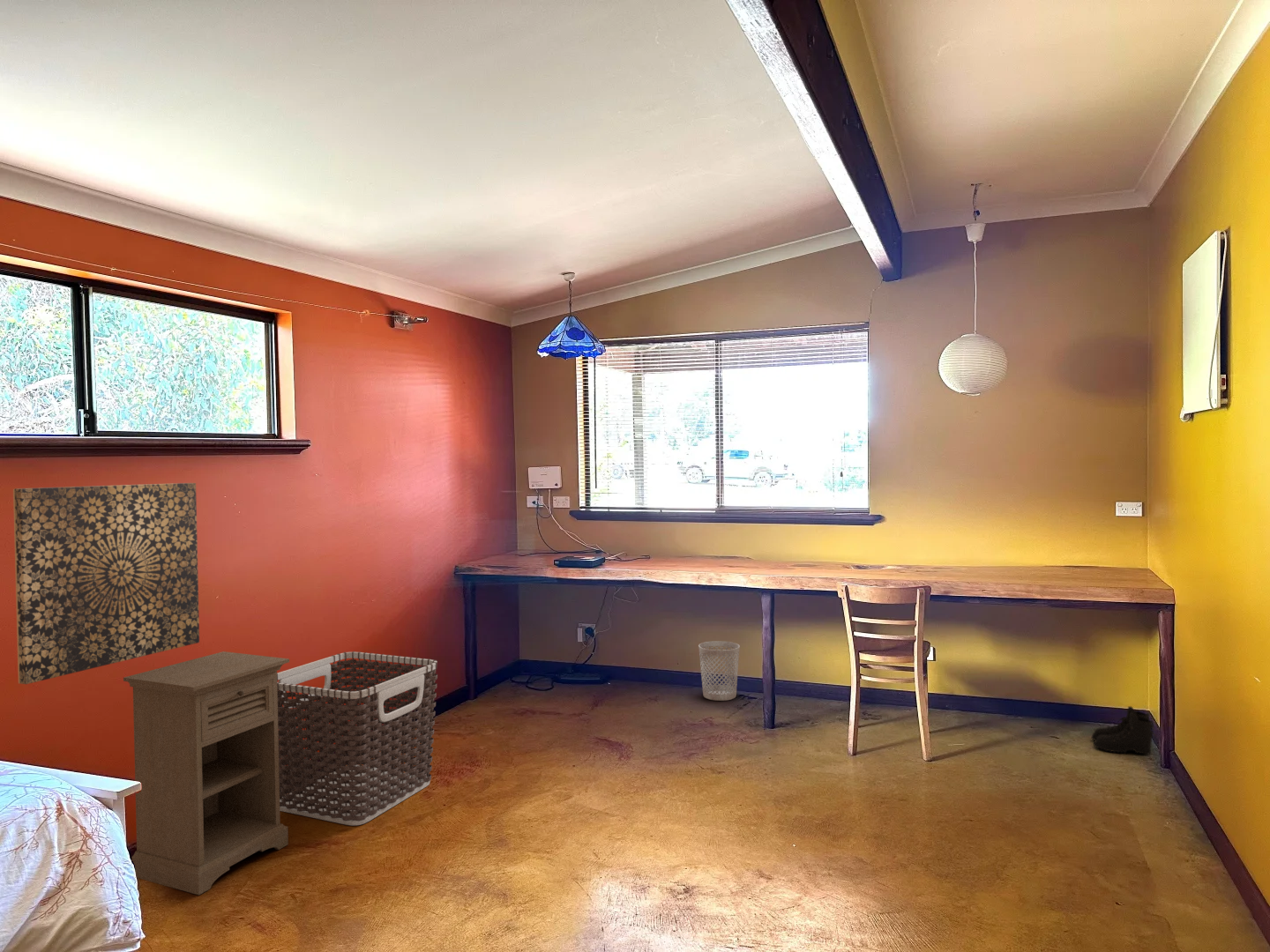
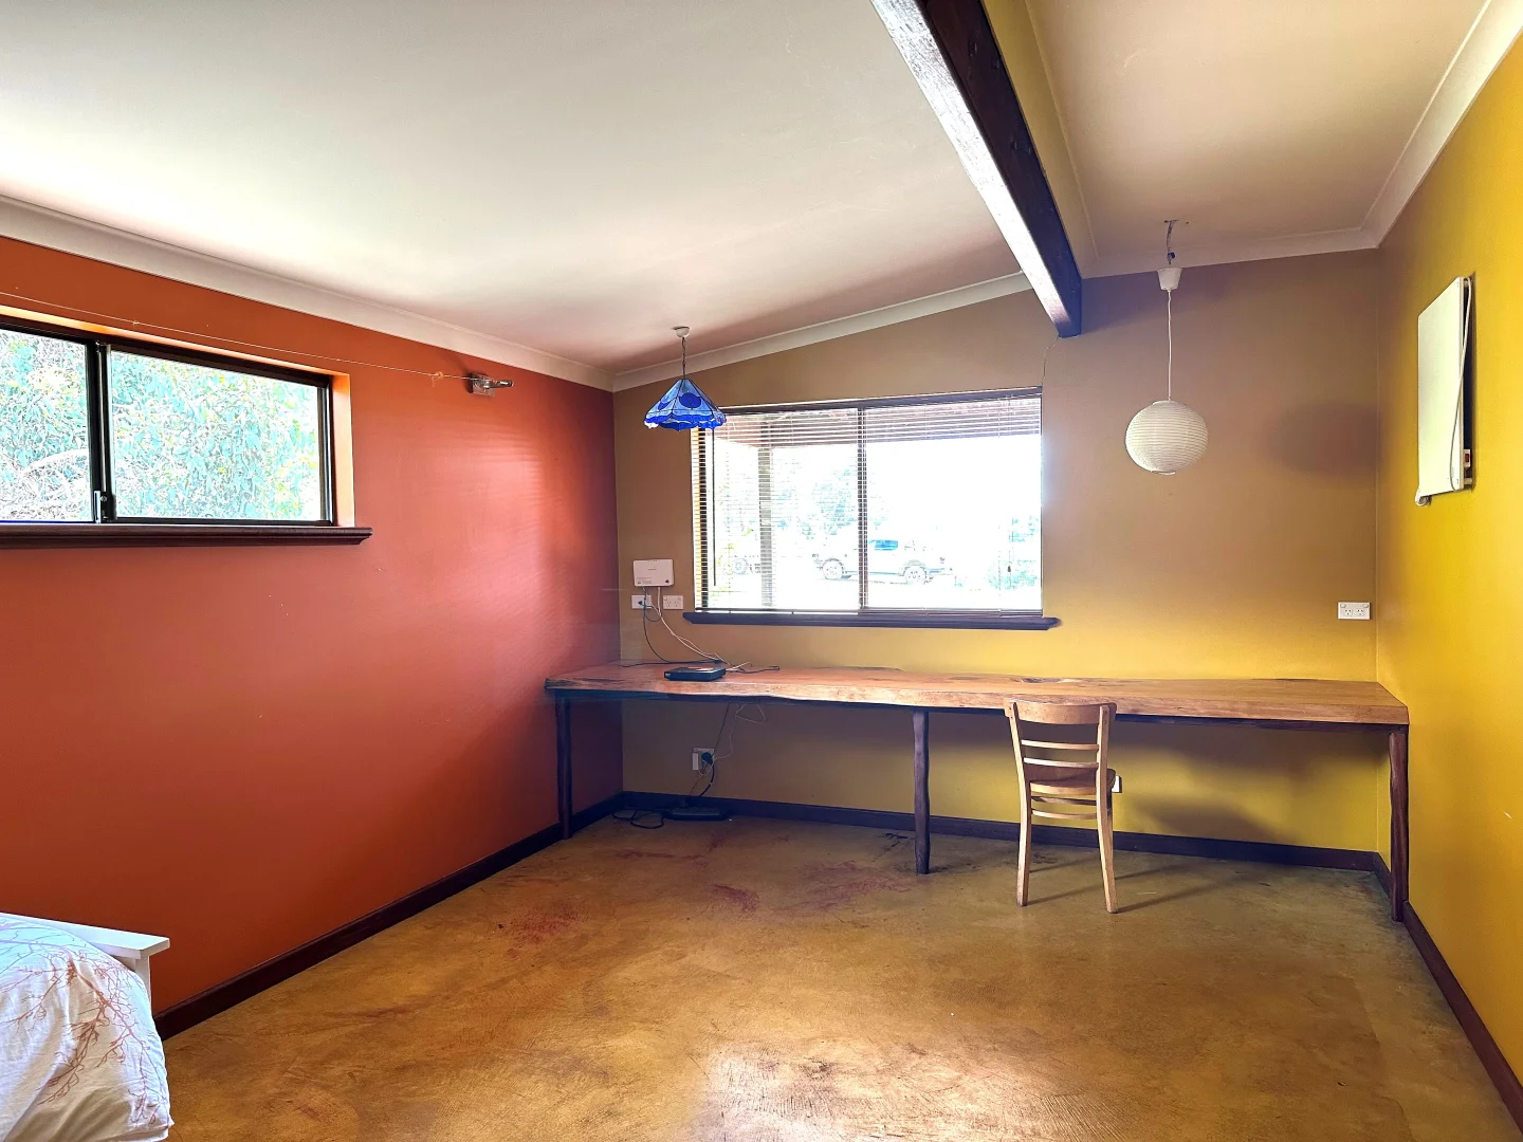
- clothes hamper [277,651,438,826]
- wastebasket [698,640,741,702]
- boots [1090,705,1156,755]
- nightstand [123,651,290,896]
- wall art [12,482,200,685]
